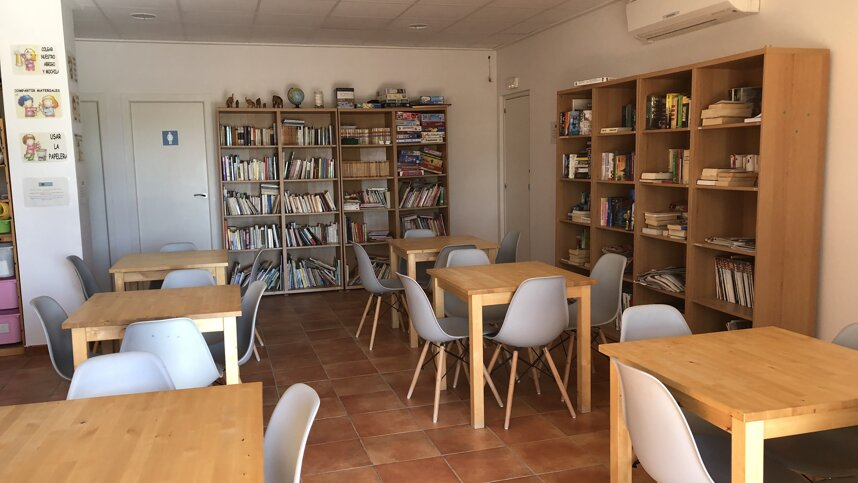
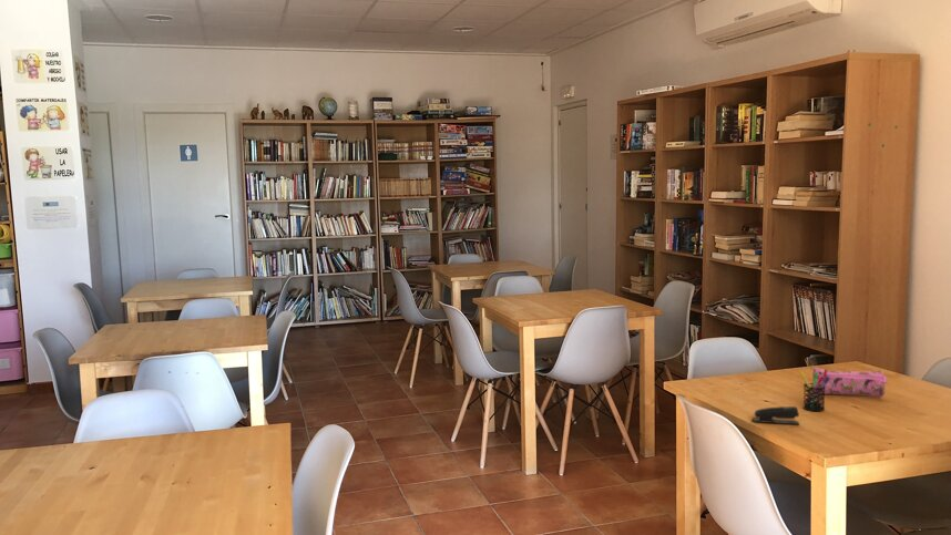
+ stapler [750,405,800,425]
+ pen holder [799,368,830,412]
+ pencil case [811,367,889,398]
